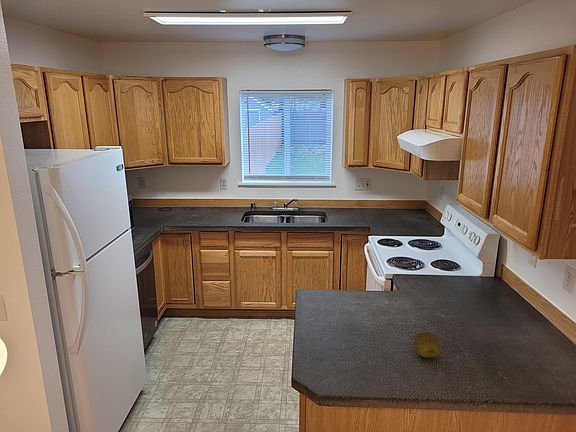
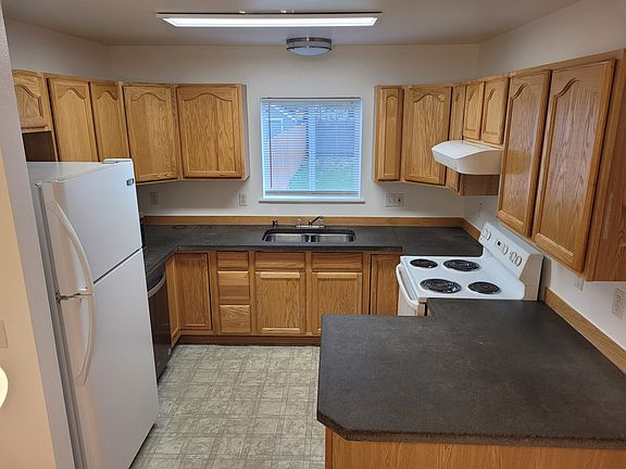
- fruit [413,331,442,358]
